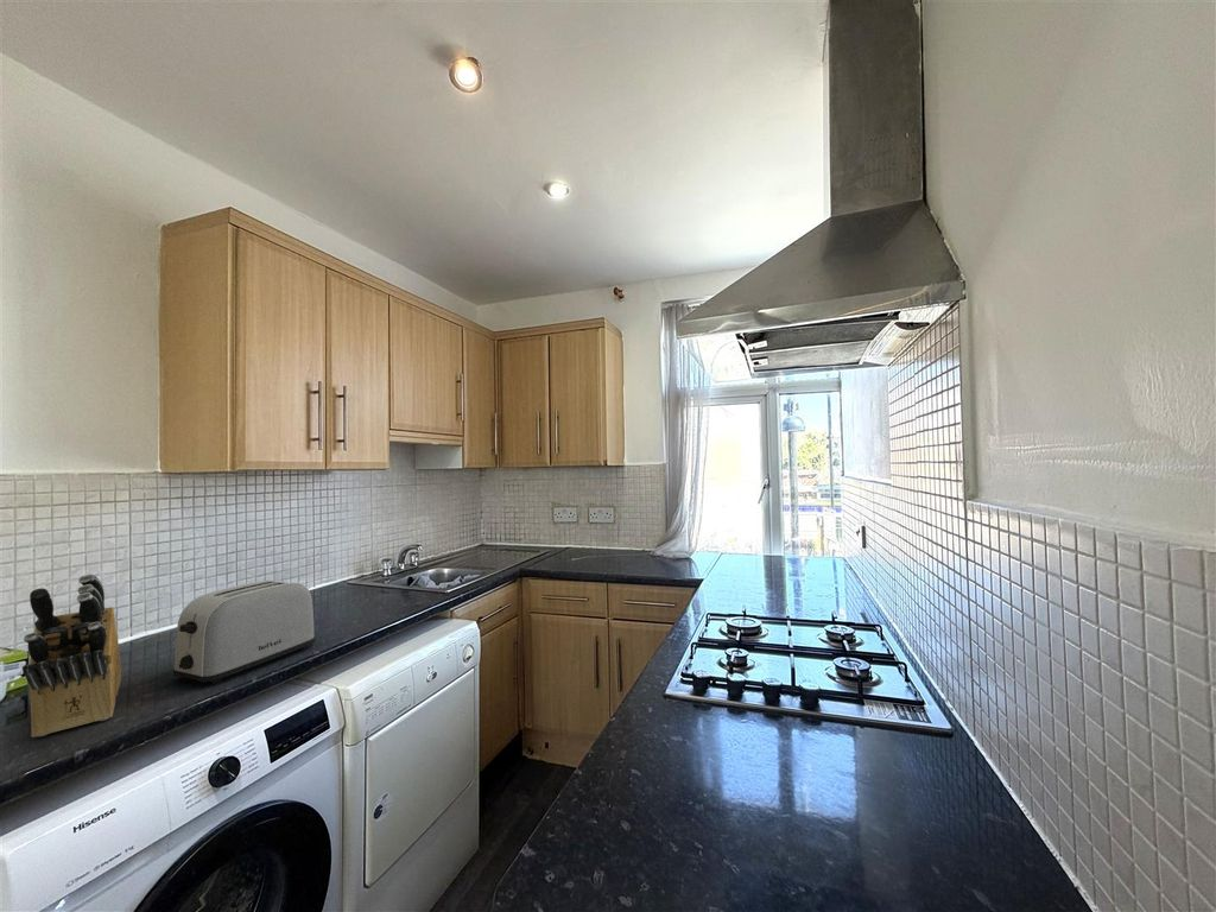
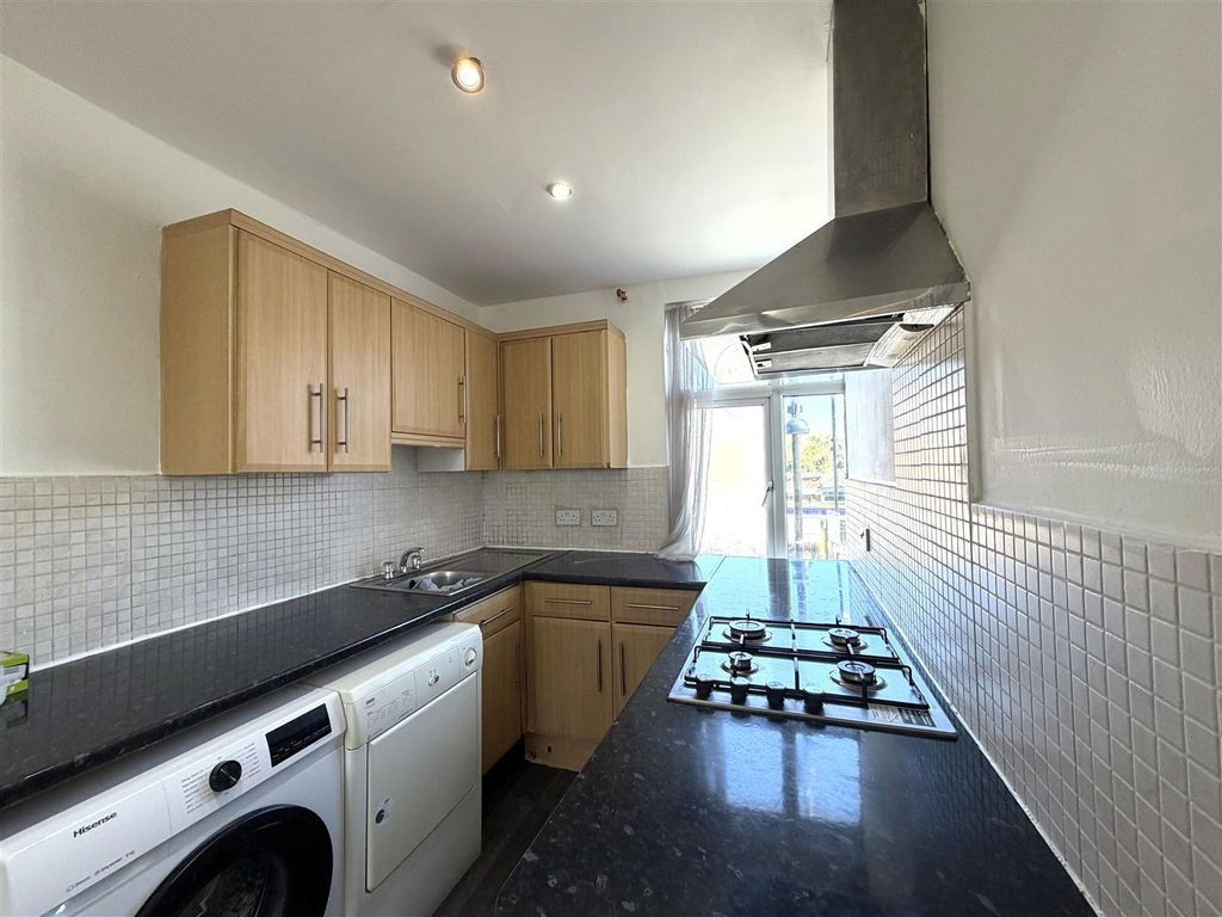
- knife block [21,572,122,739]
- toaster [172,580,317,685]
